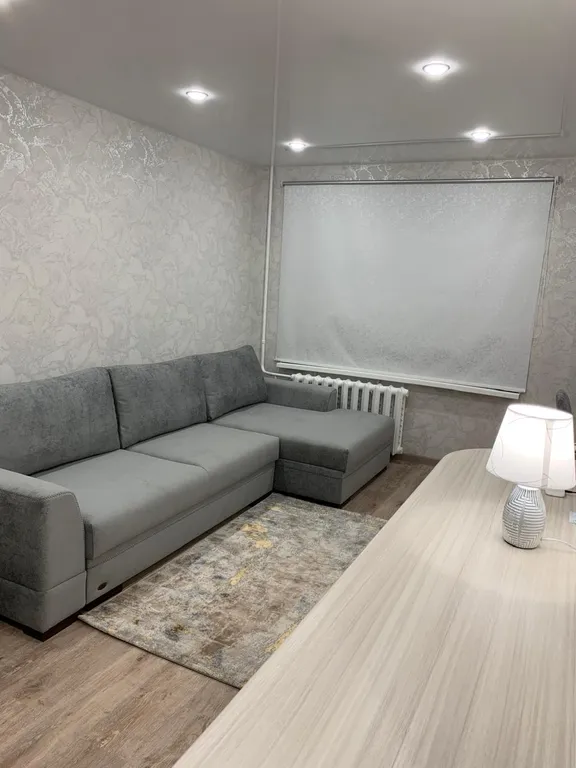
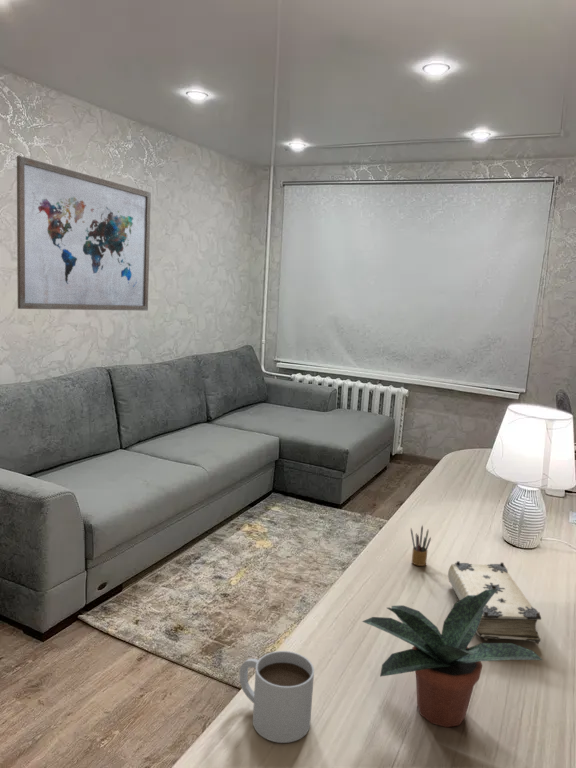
+ potted plant [361,589,544,728]
+ book [447,560,542,645]
+ wall art [16,155,152,312]
+ pencil box [410,524,432,567]
+ mug [239,650,315,744]
